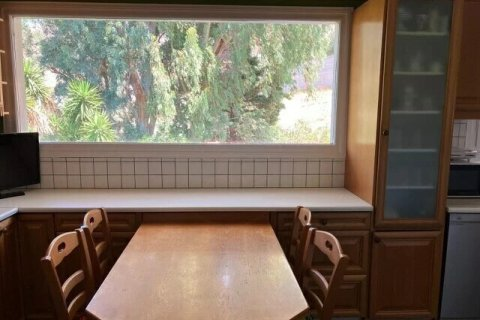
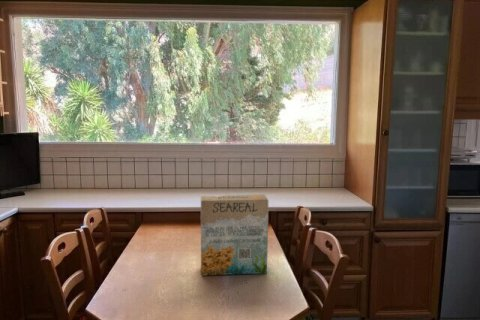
+ cereal box [200,194,269,276]
